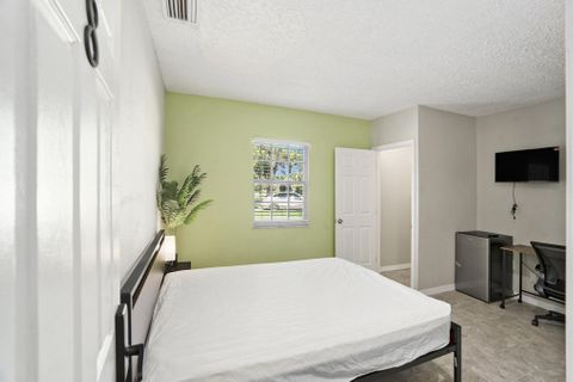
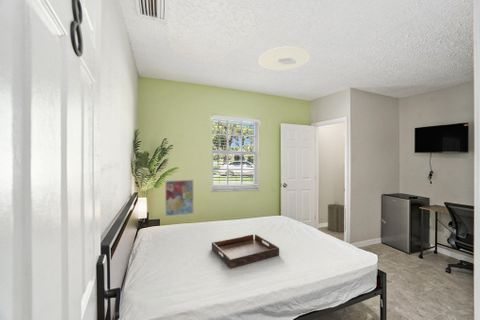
+ serving tray [211,233,280,269]
+ wall art [164,179,195,218]
+ ceiling light [257,45,311,72]
+ laundry hamper [327,201,345,233]
